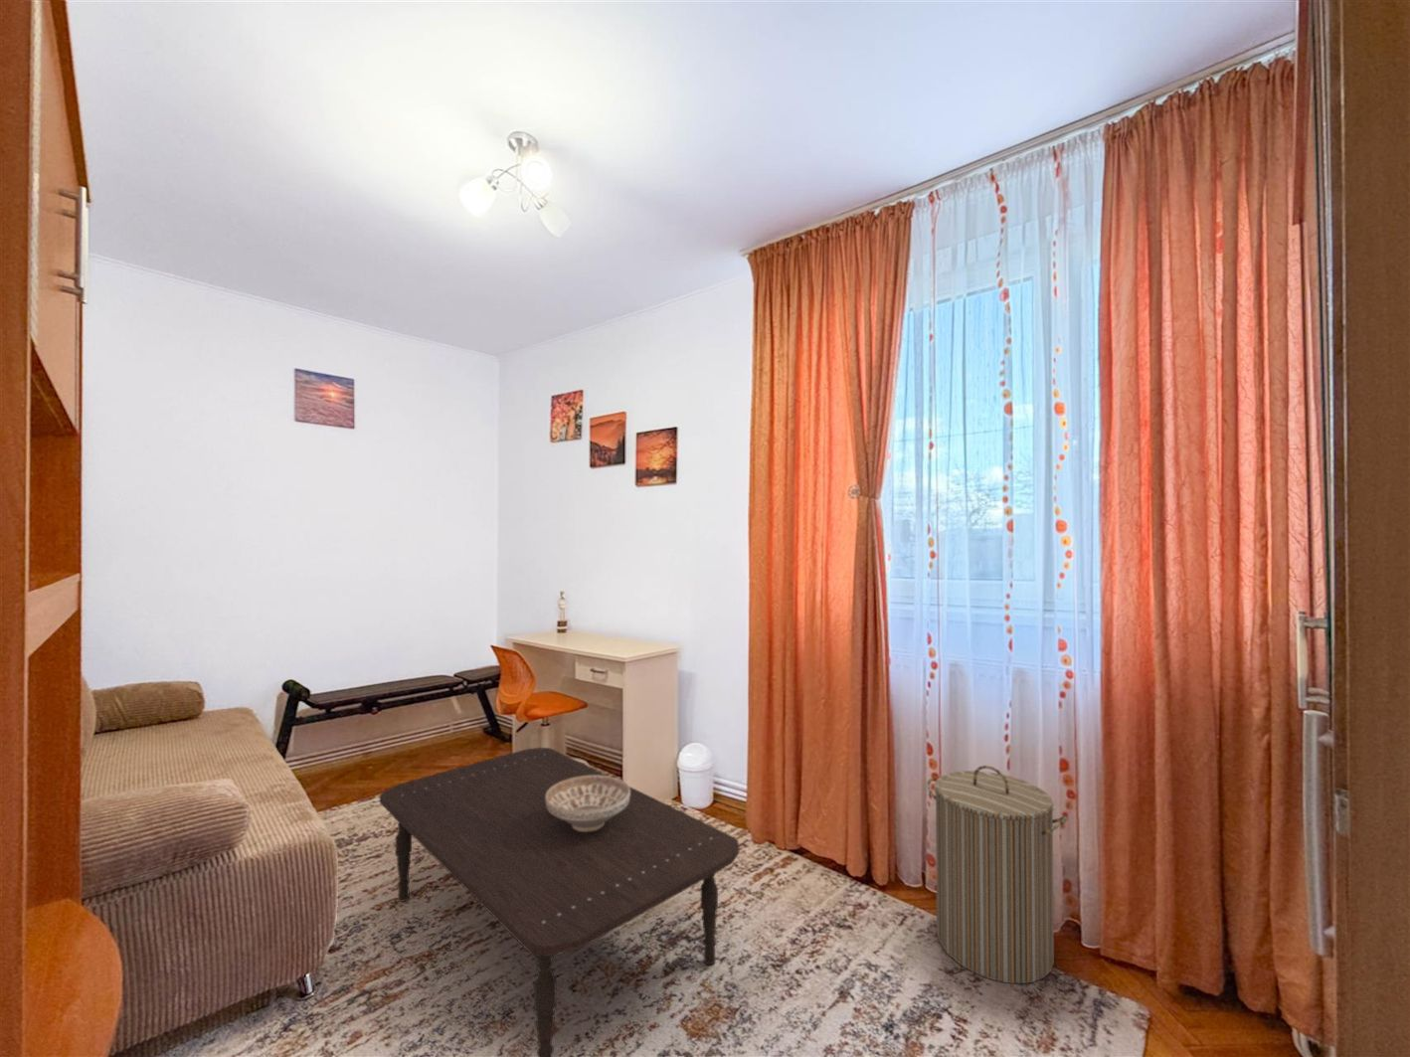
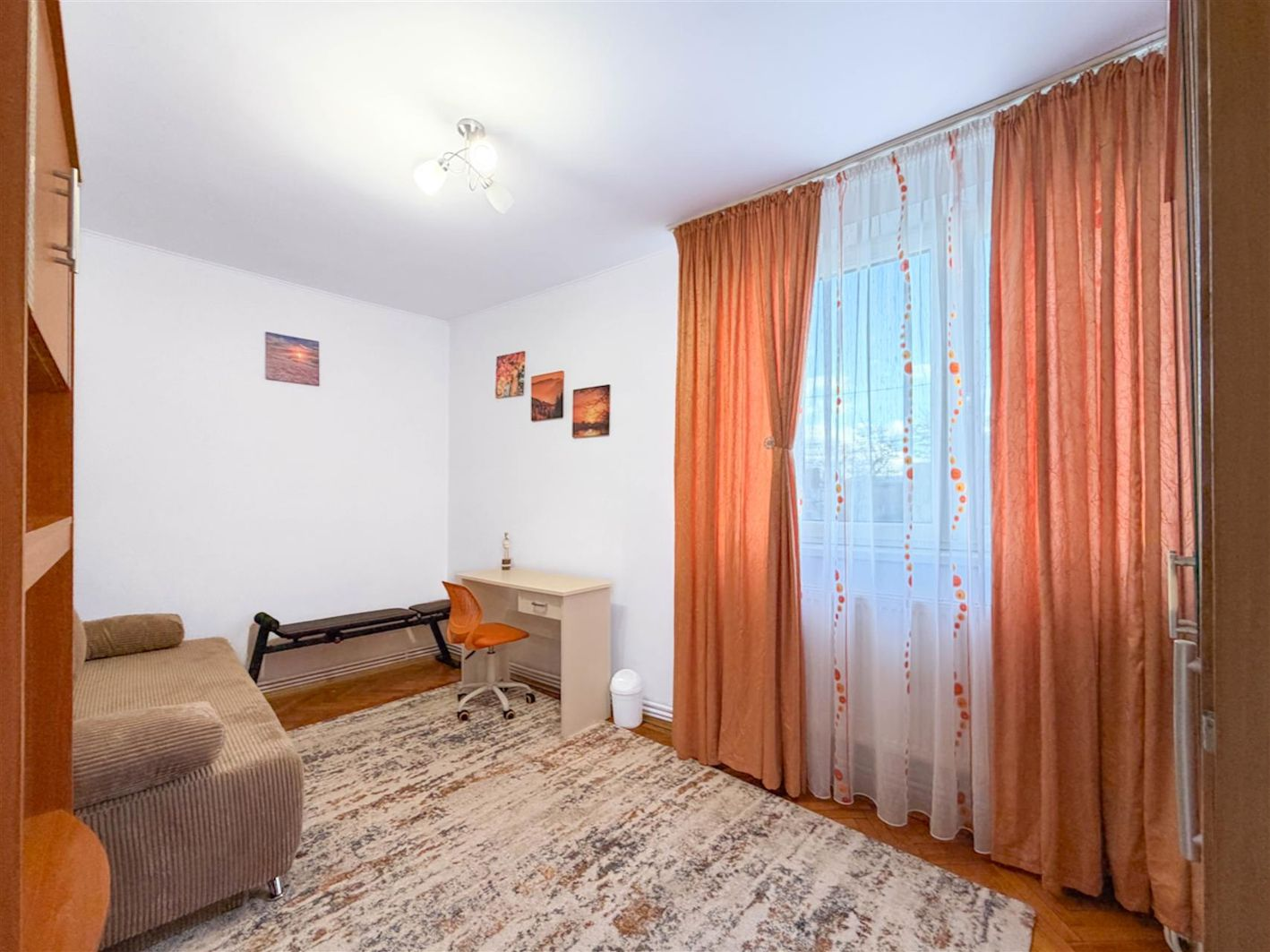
- coffee table [379,747,741,1057]
- decorative bowl [546,776,631,832]
- laundry hamper [926,765,1069,985]
